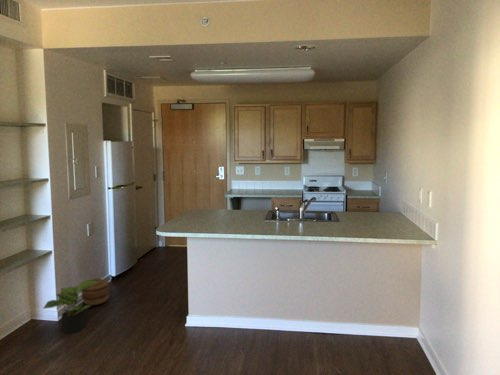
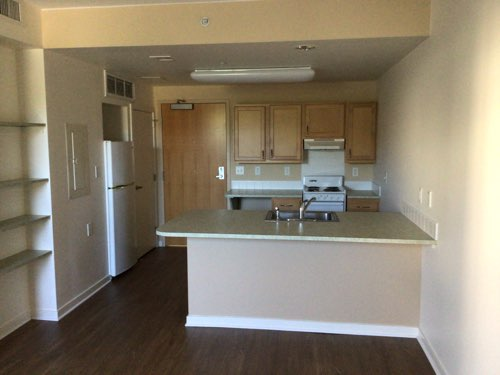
- basket [80,278,111,306]
- potted plant [42,279,99,335]
